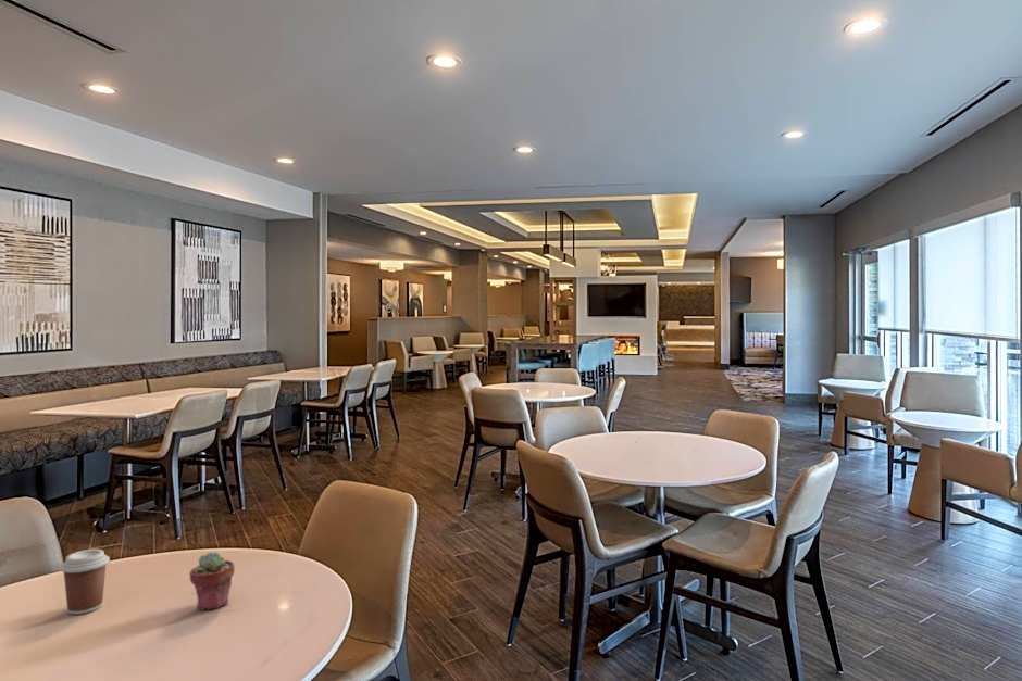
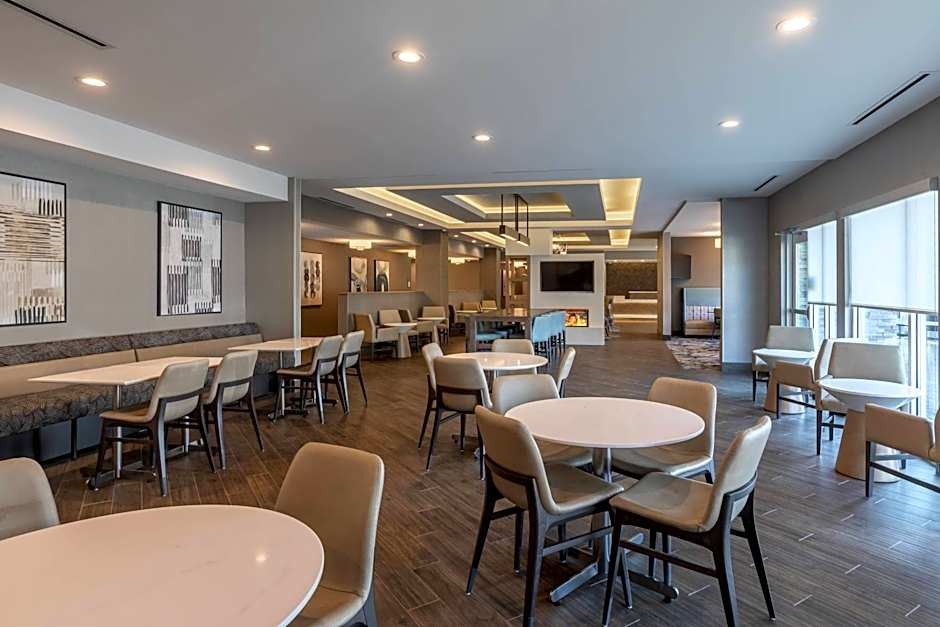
- coffee cup [59,548,111,616]
- potted succulent [188,551,235,610]
